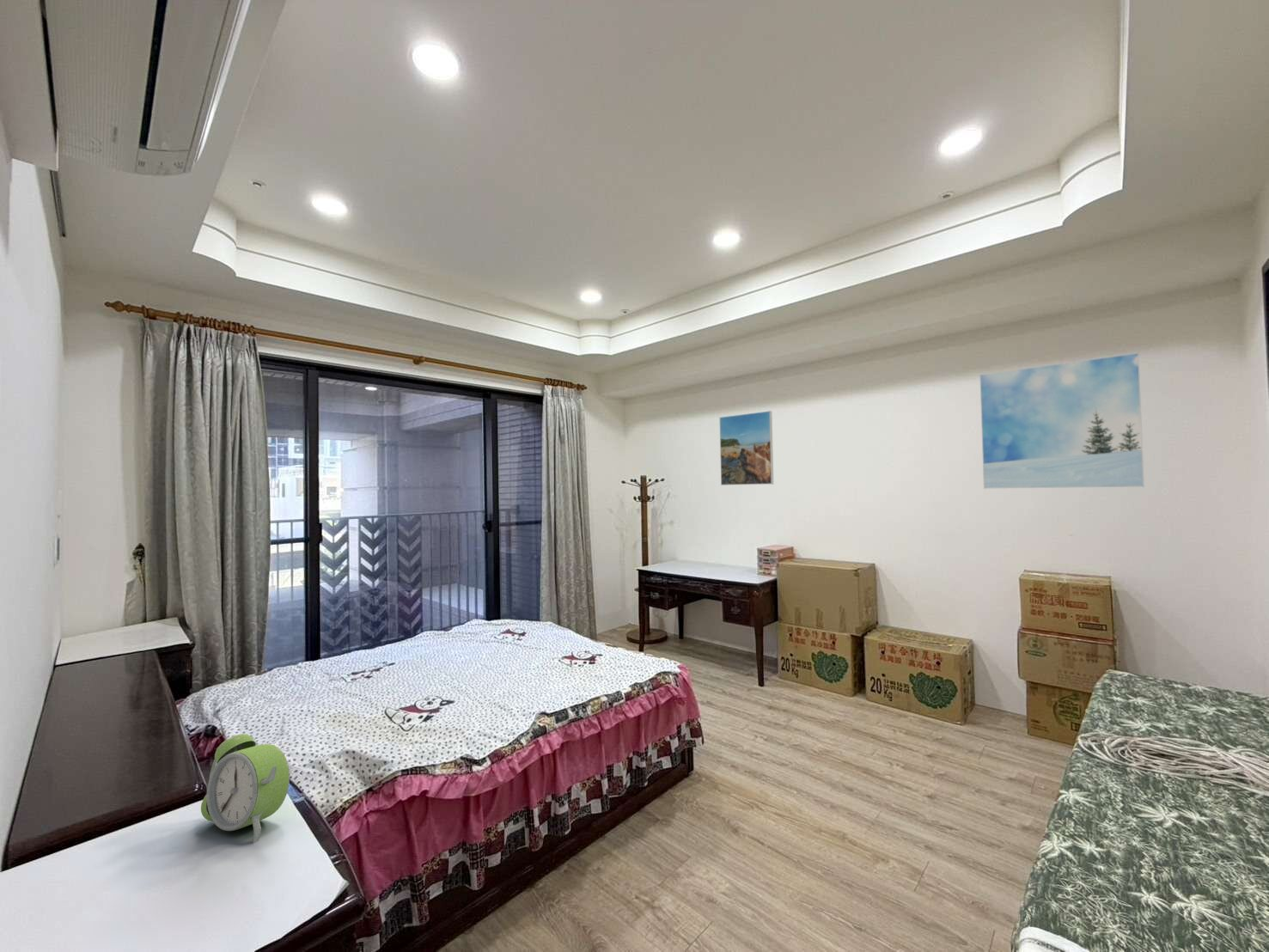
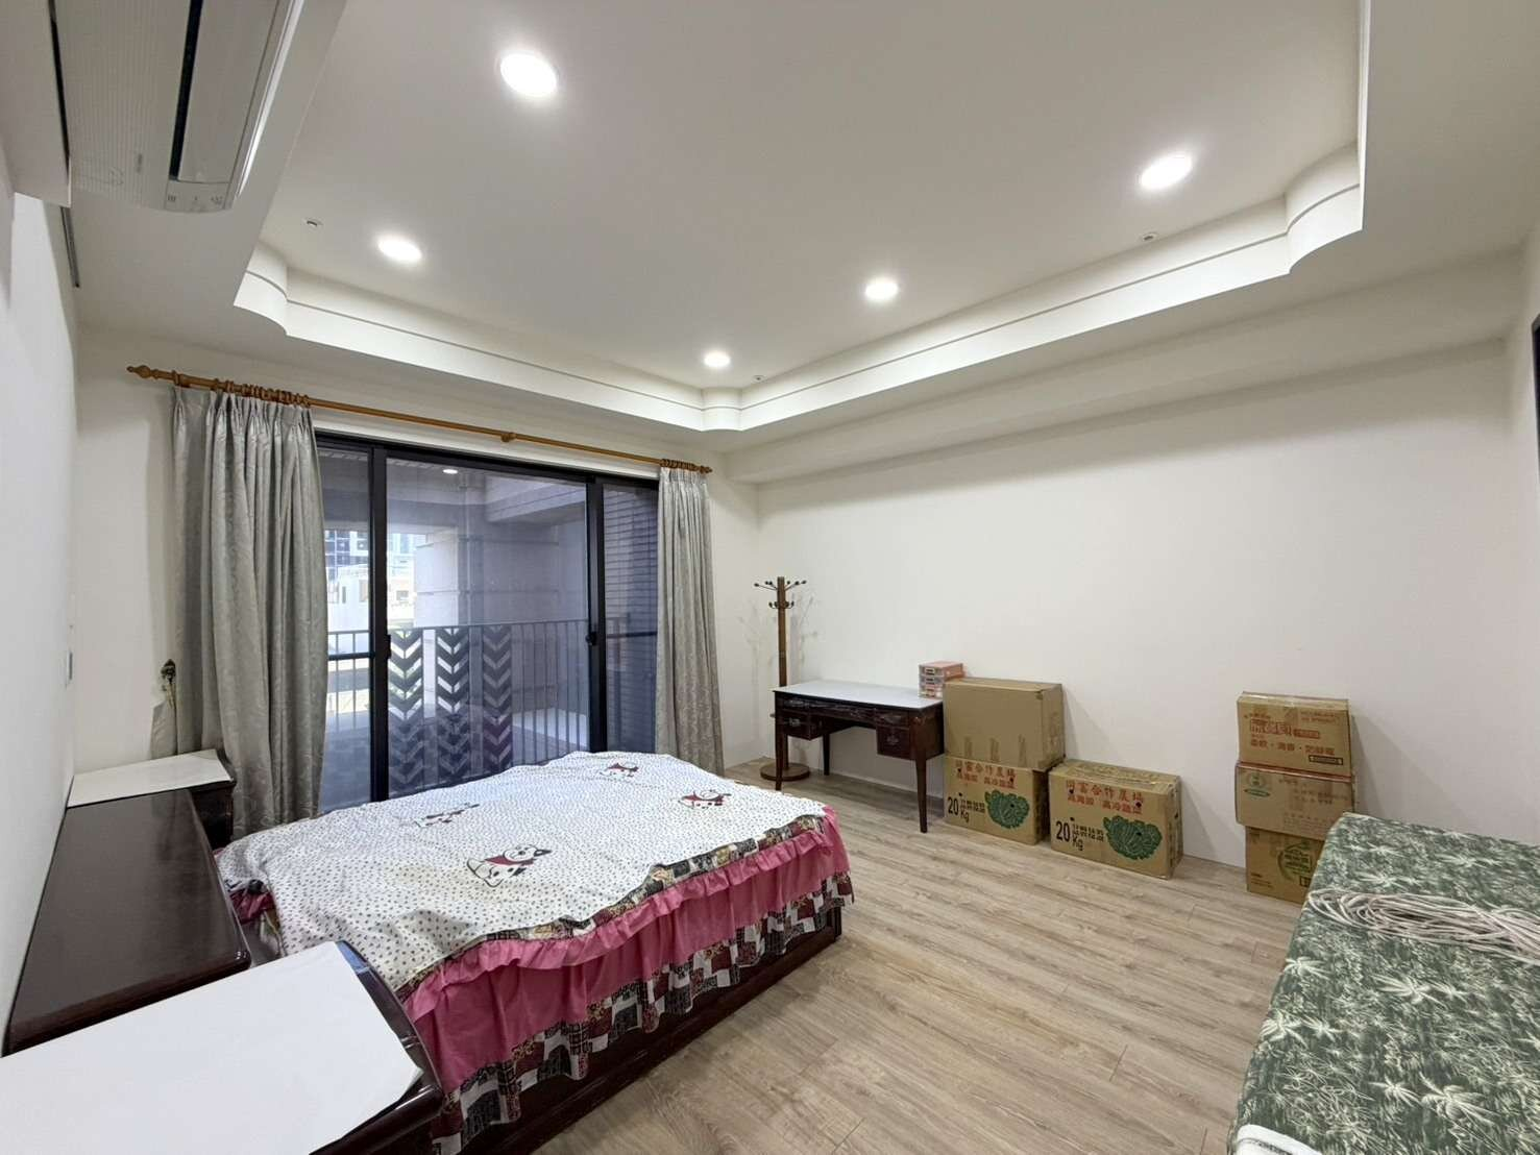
- alarm clock [200,733,290,844]
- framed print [979,352,1145,490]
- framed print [718,410,774,486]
